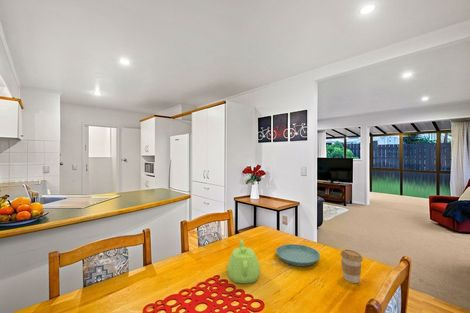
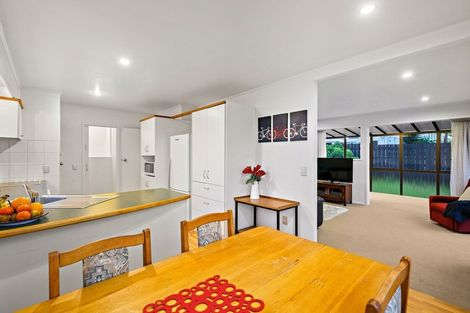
- saucer [275,243,321,267]
- coffee cup [340,248,364,284]
- teapot [226,238,261,284]
